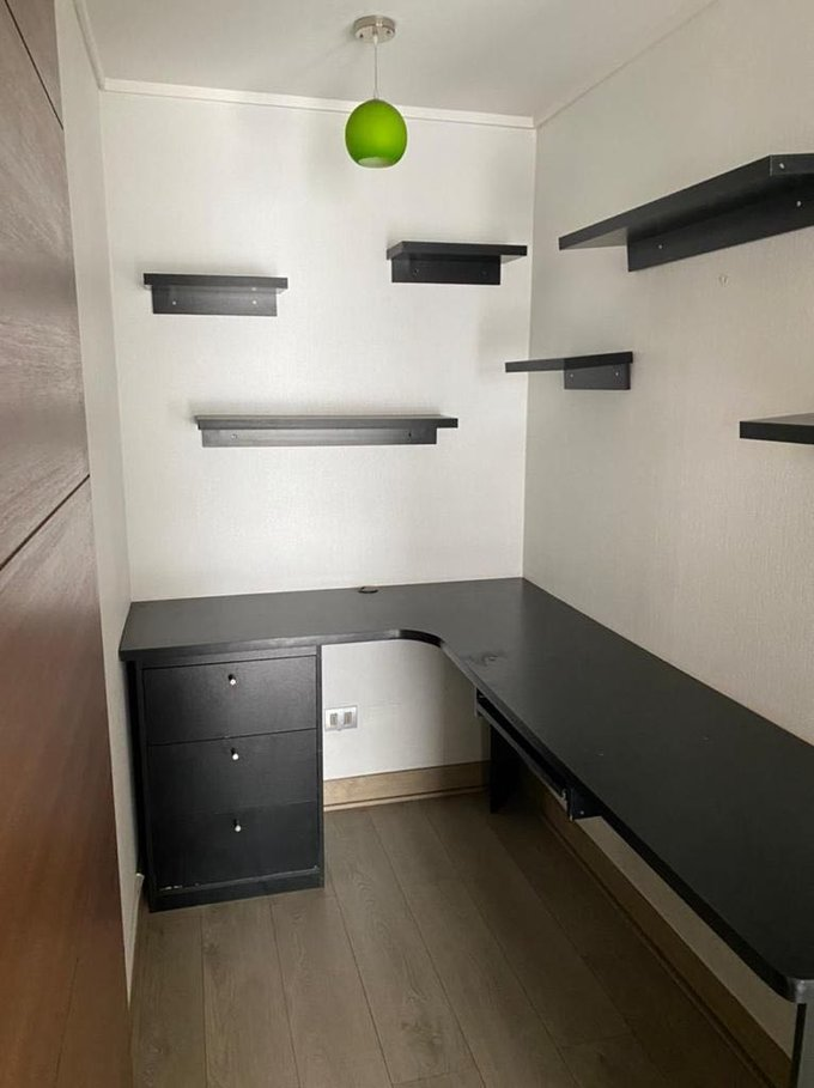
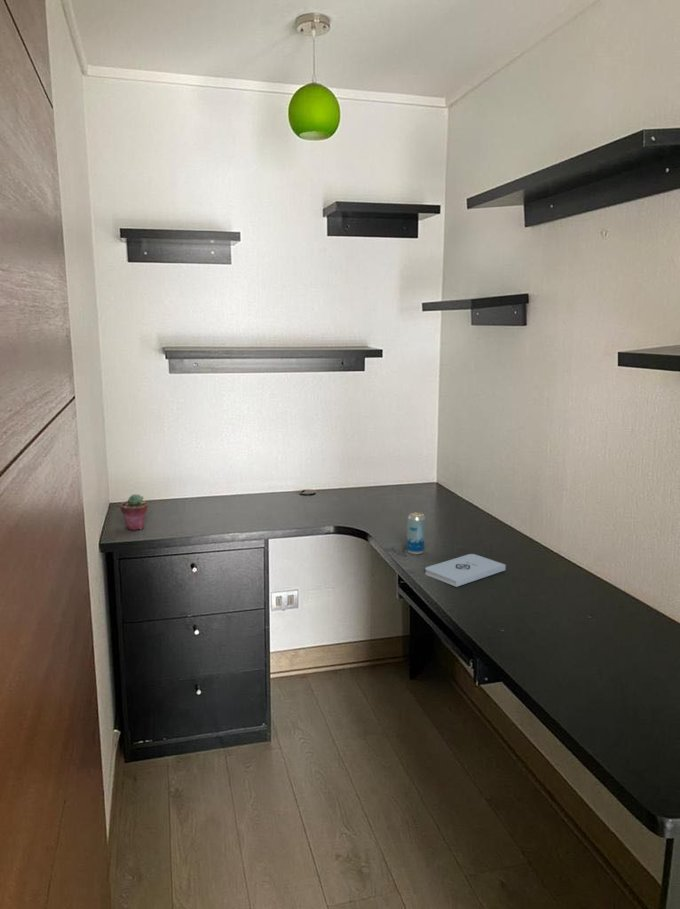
+ notepad [424,553,507,588]
+ beverage can [406,512,426,555]
+ potted succulent [119,493,149,531]
